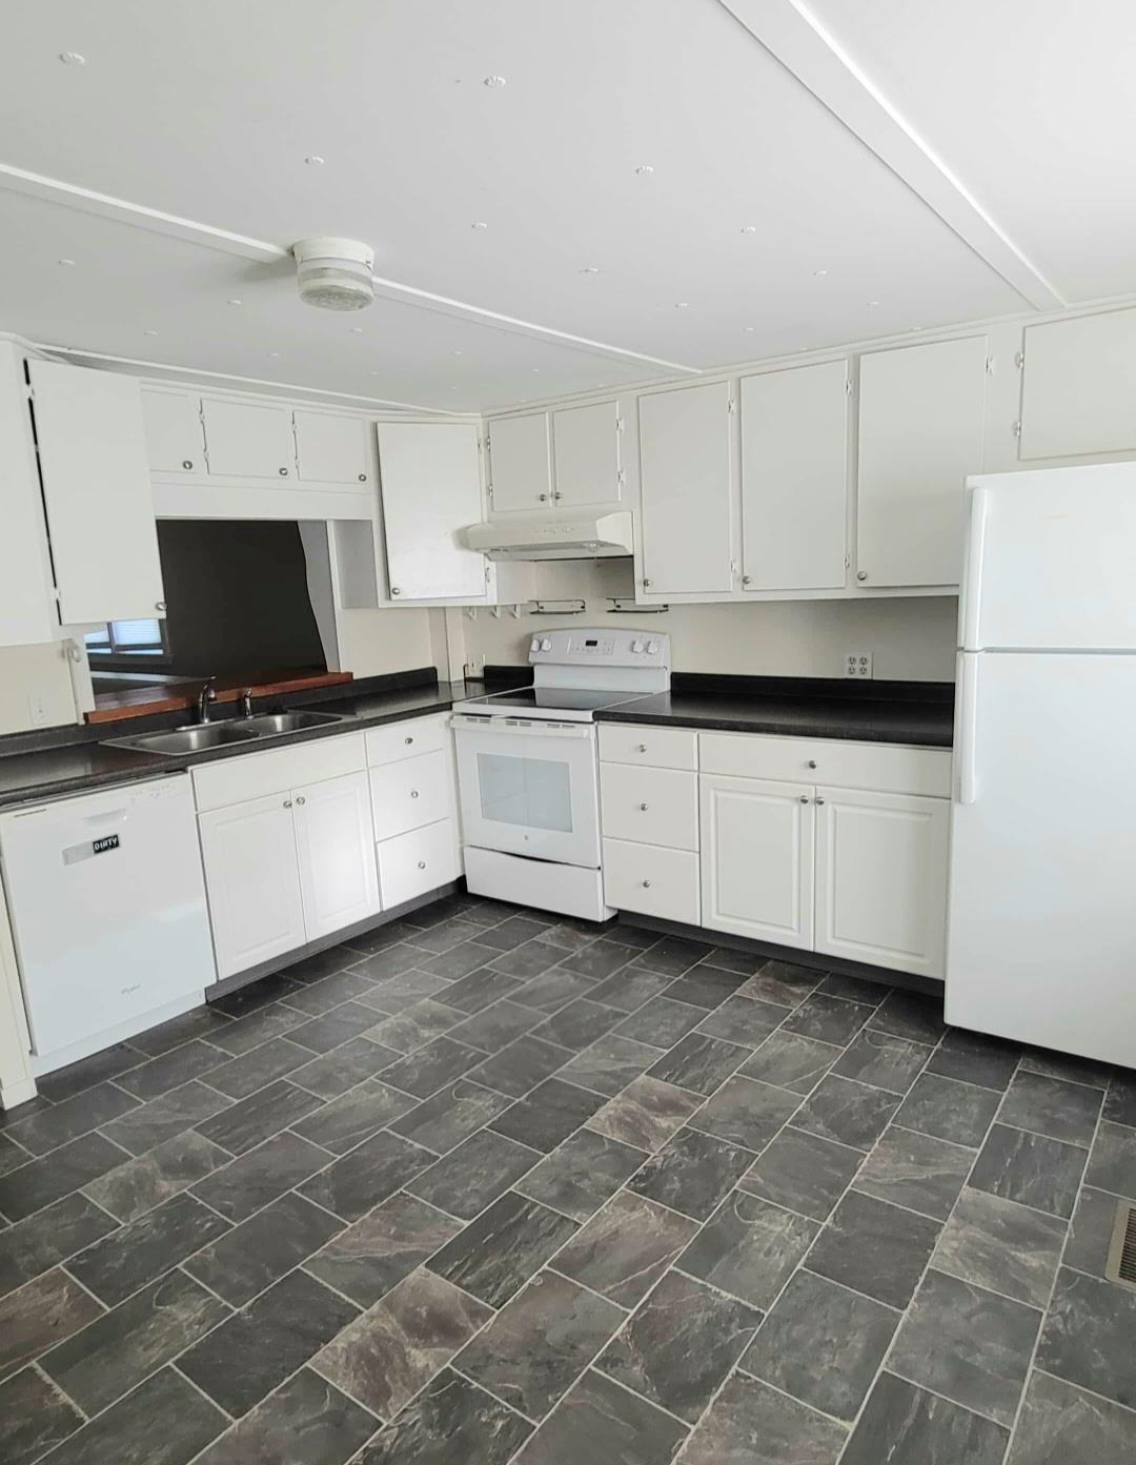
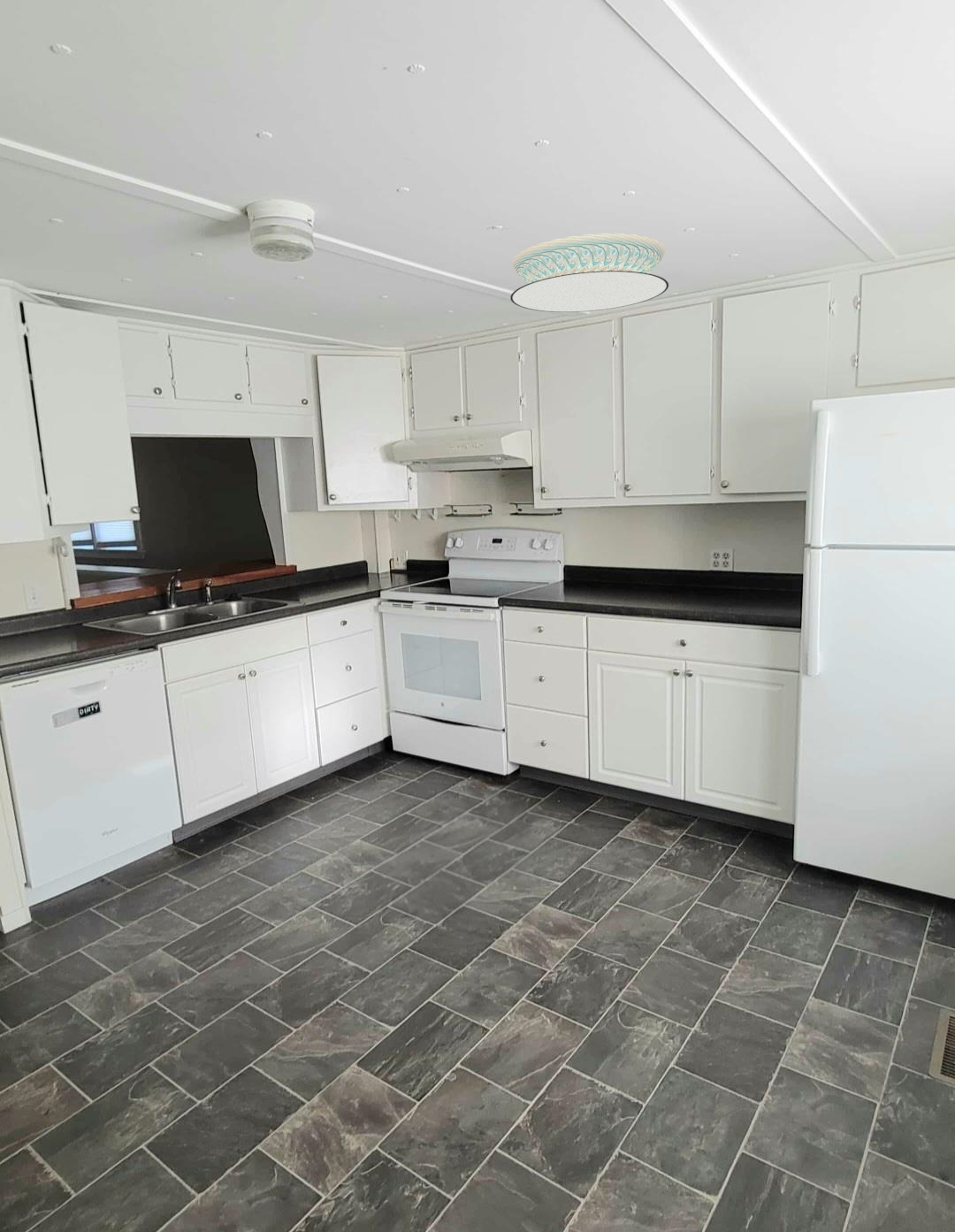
+ ceiling light [509,233,669,313]
